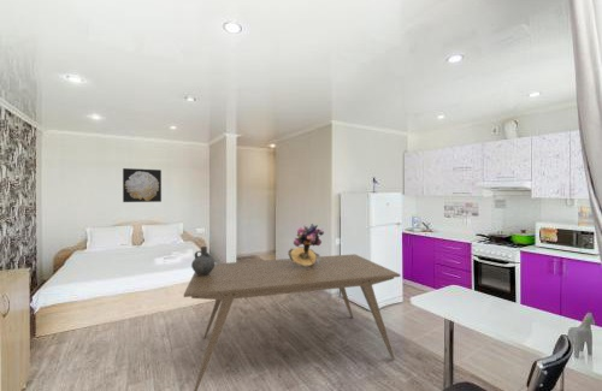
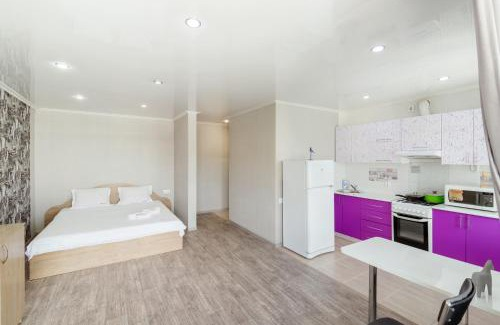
- ceramic jug [190,245,216,276]
- bouquet [287,223,325,268]
- dining table [183,253,401,391]
- wall art [122,167,163,203]
